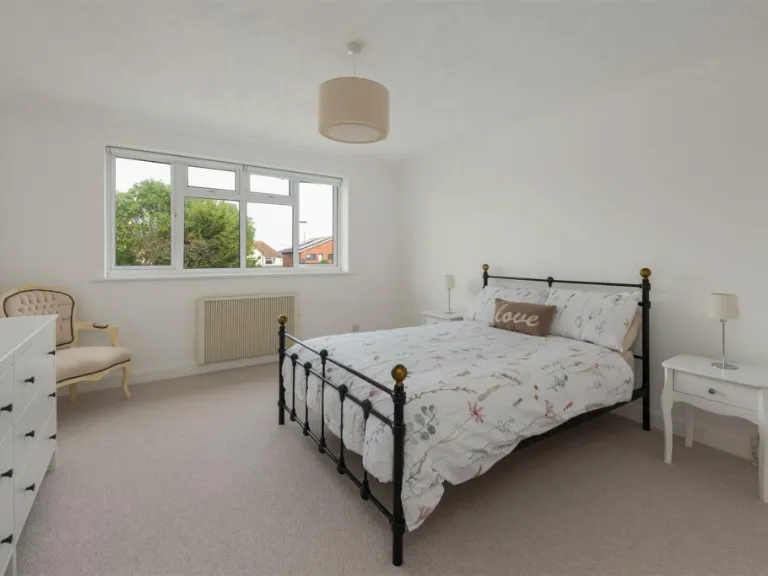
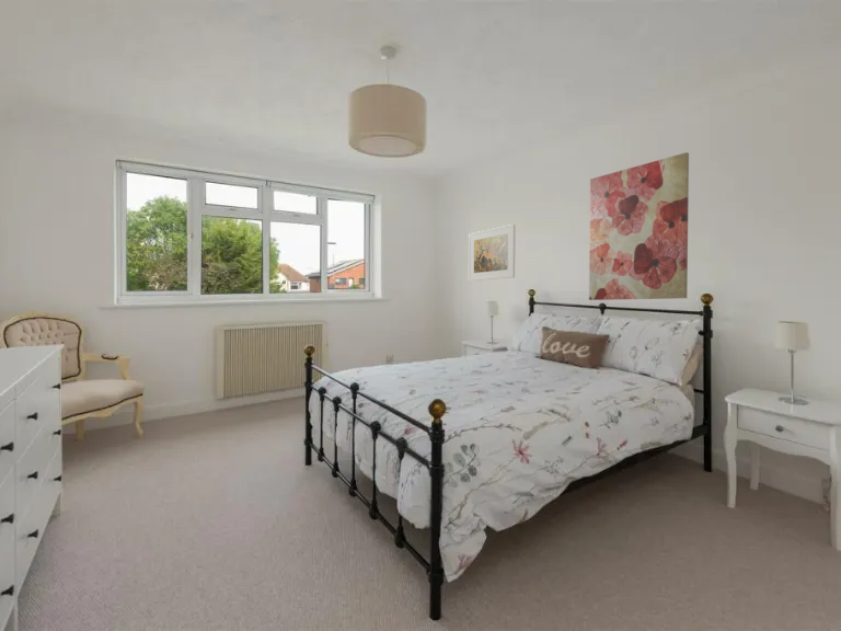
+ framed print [468,223,516,282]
+ wall art [588,151,690,301]
